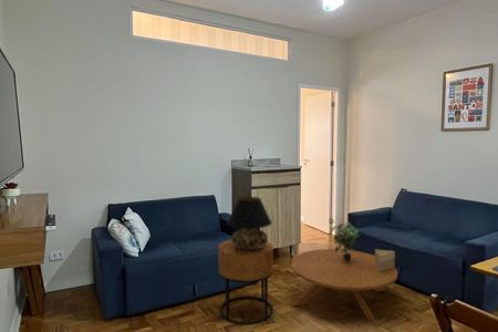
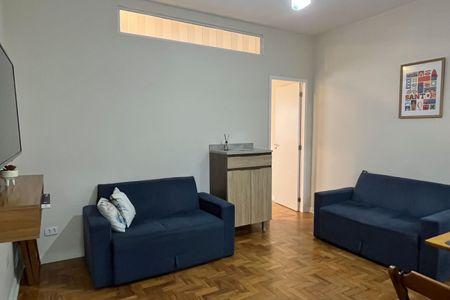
- side table [217,239,274,326]
- potted plant [328,218,361,261]
- decorative box [374,249,396,273]
- coffee table [290,248,398,329]
- table lamp [226,196,273,249]
